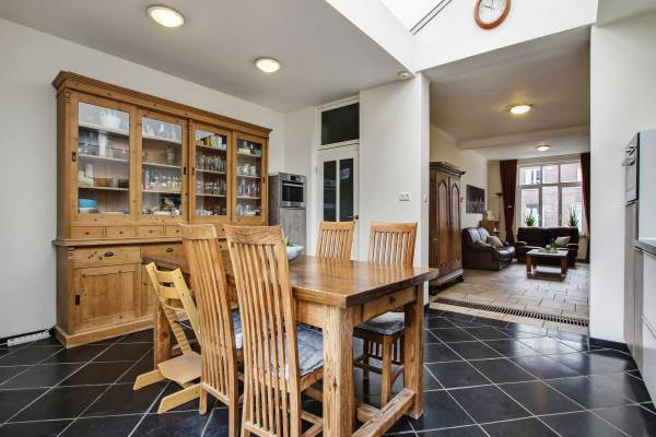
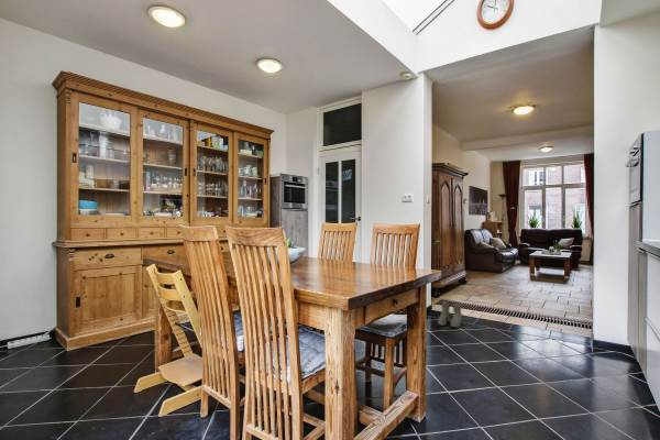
+ boots [437,300,463,329]
